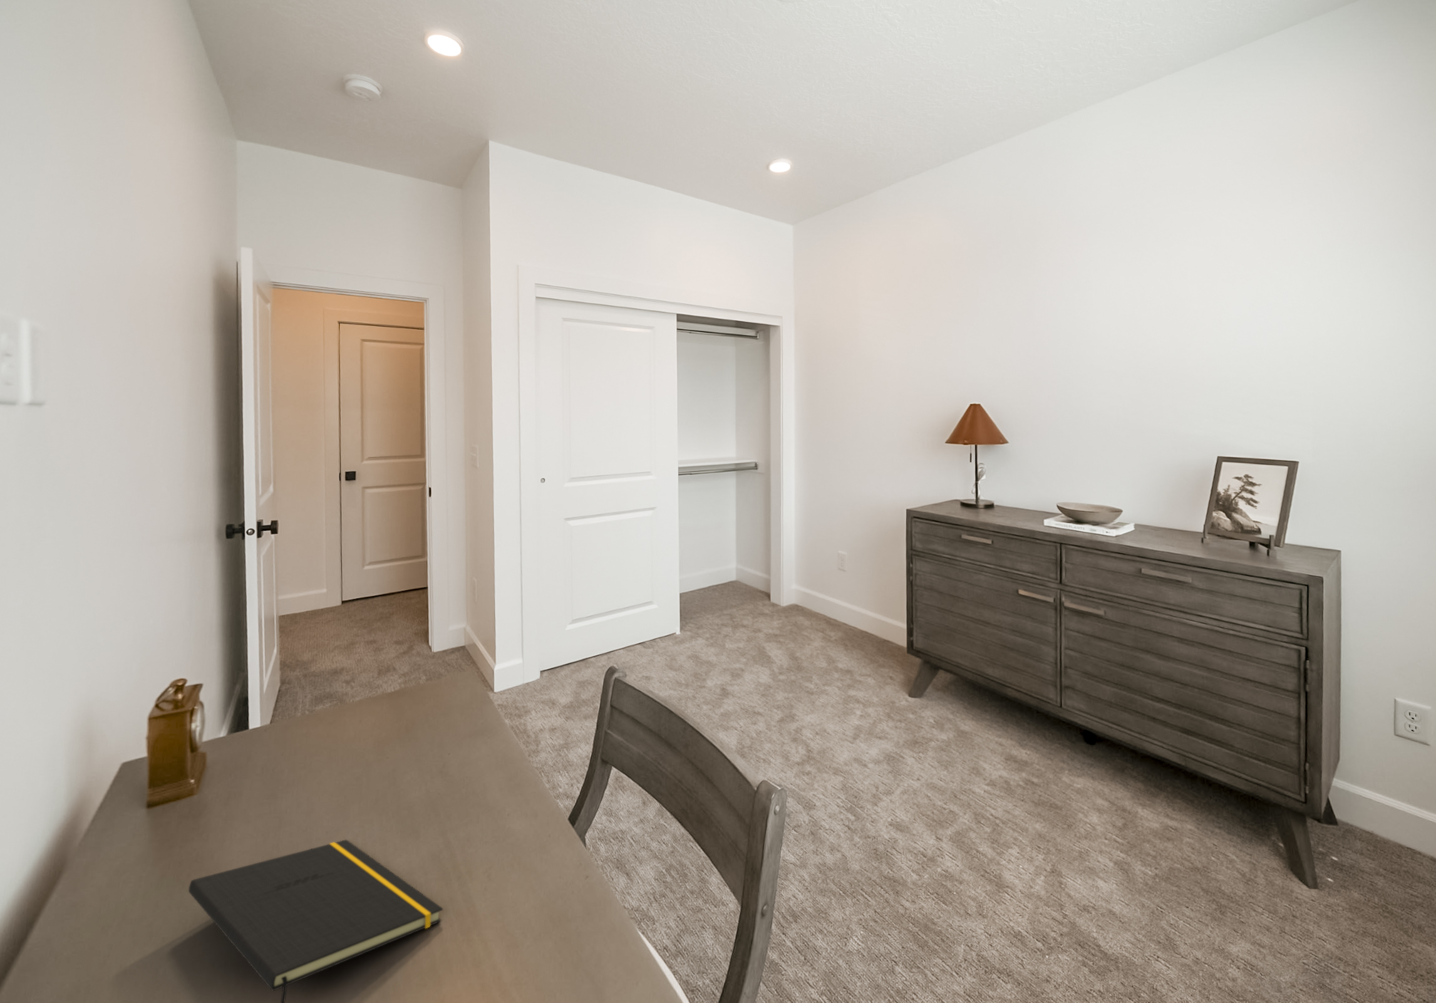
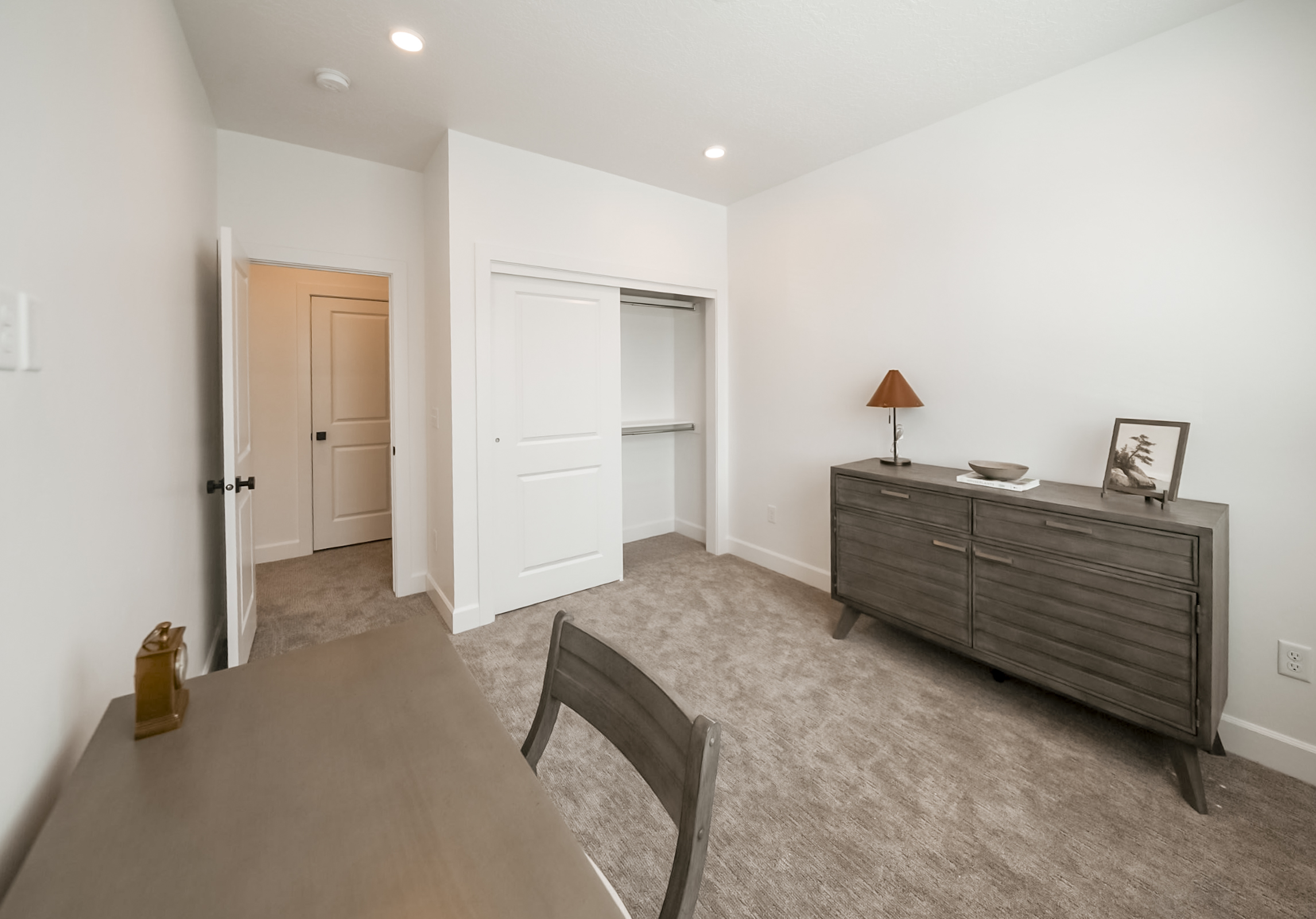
- notepad [188,839,443,1003]
